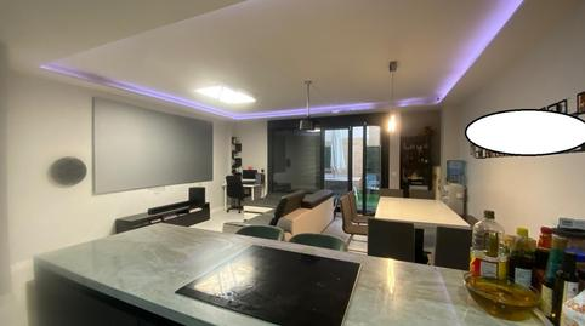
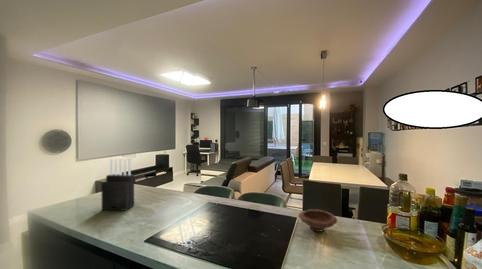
+ knife block [100,158,135,212]
+ bowl [298,208,338,233]
